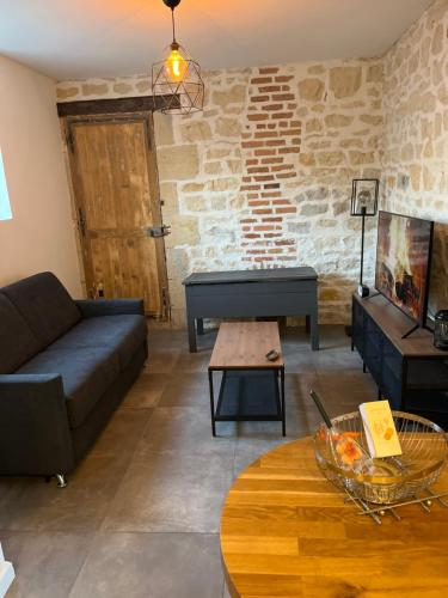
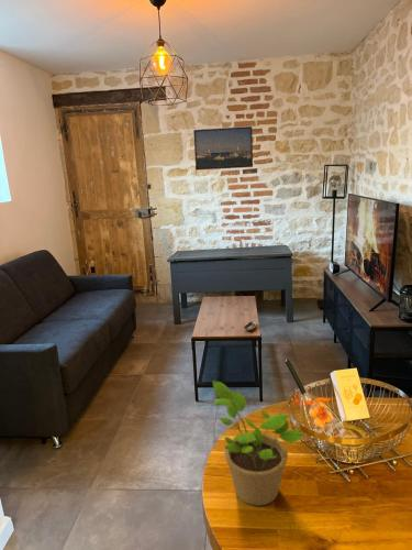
+ potted plant [212,380,304,507]
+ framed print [192,125,254,170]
